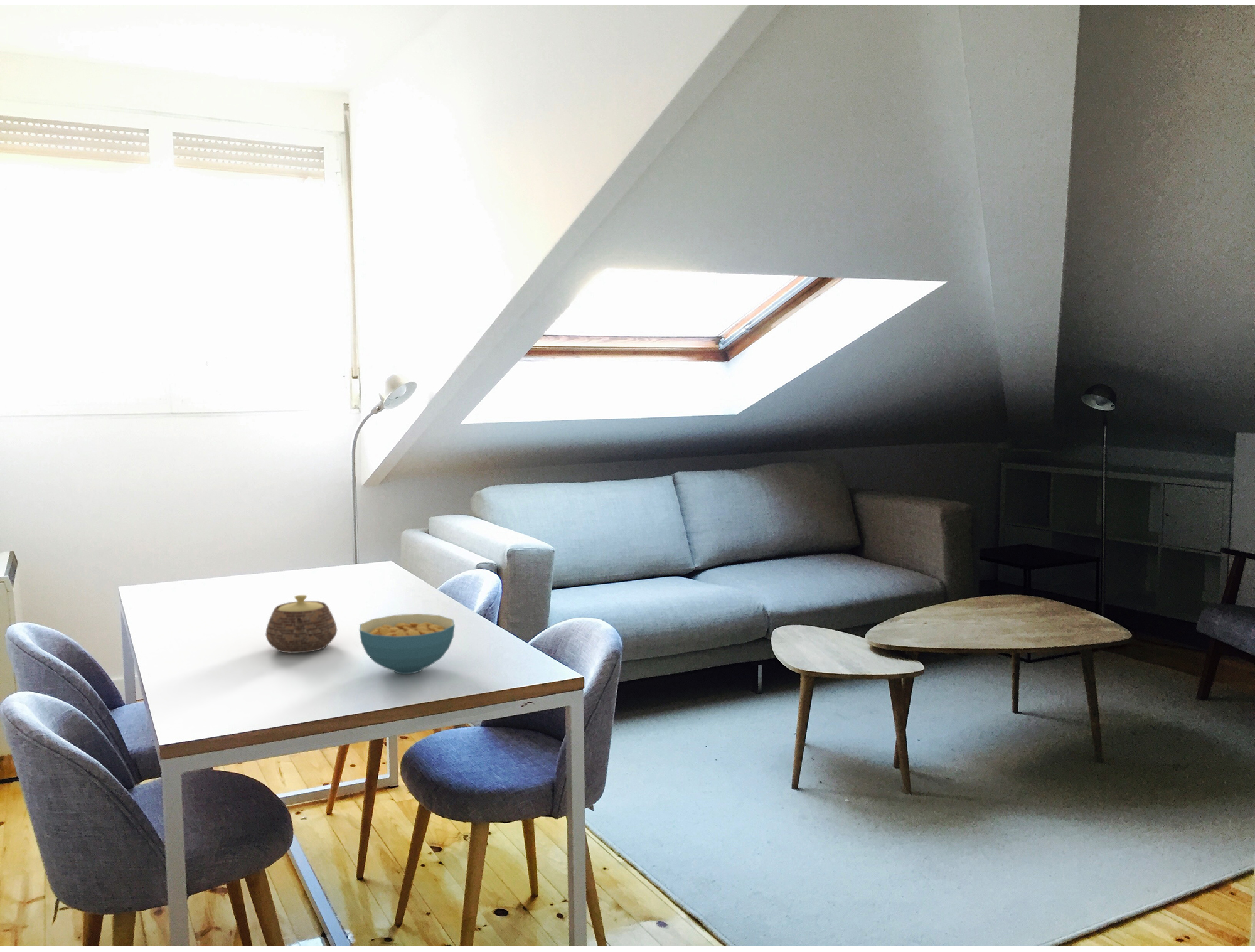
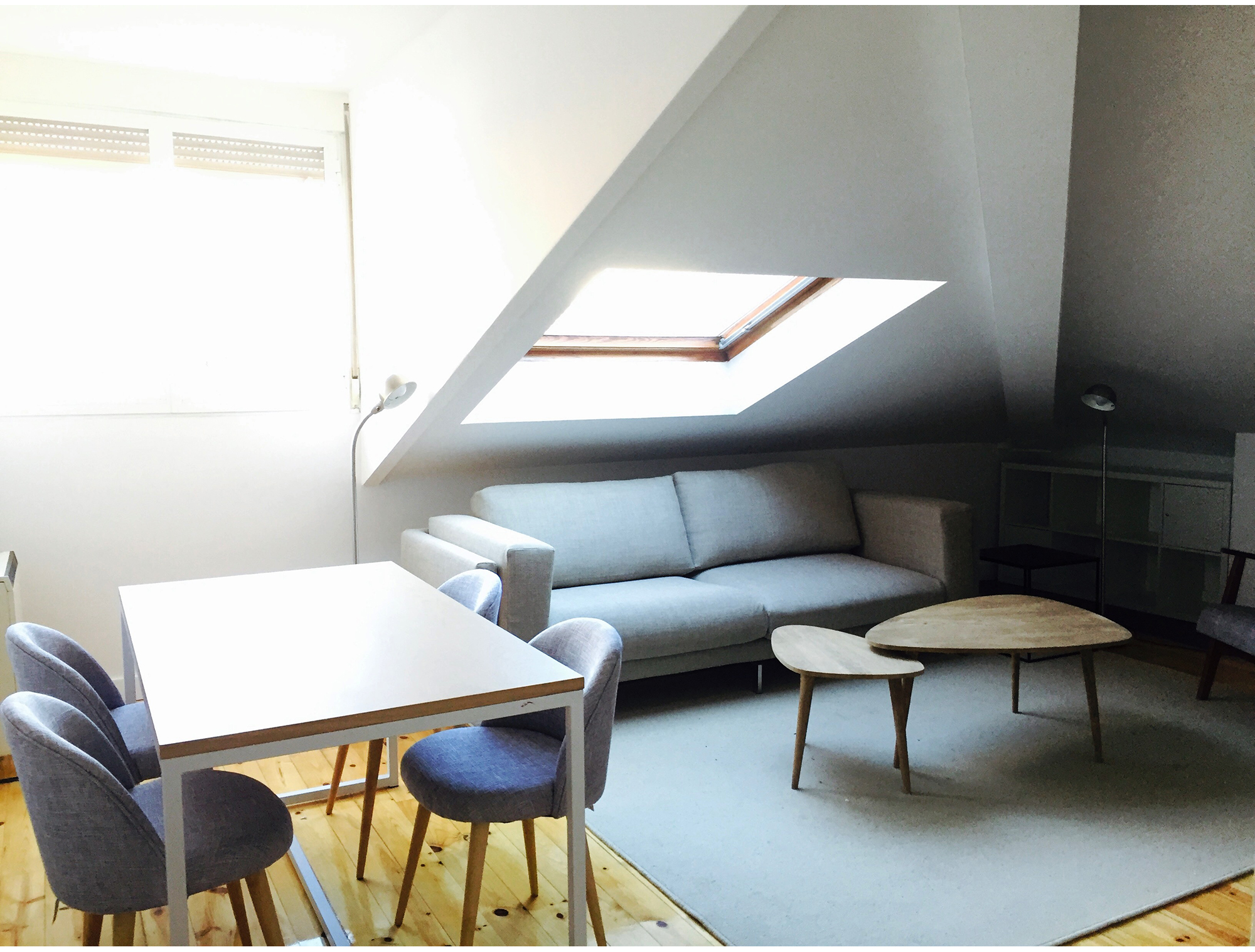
- cereal bowl [359,613,456,675]
- teapot [265,594,338,654]
